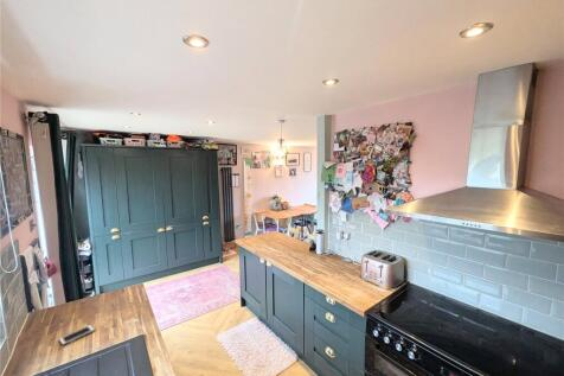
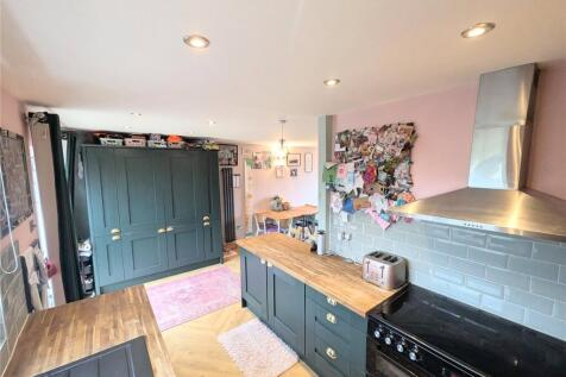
- cell phone [58,324,96,346]
